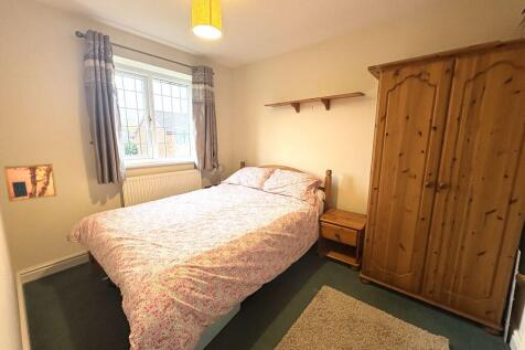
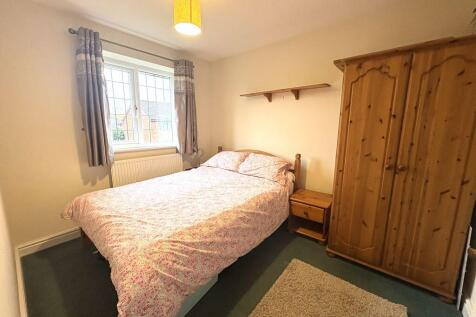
- wall art [2,163,57,203]
